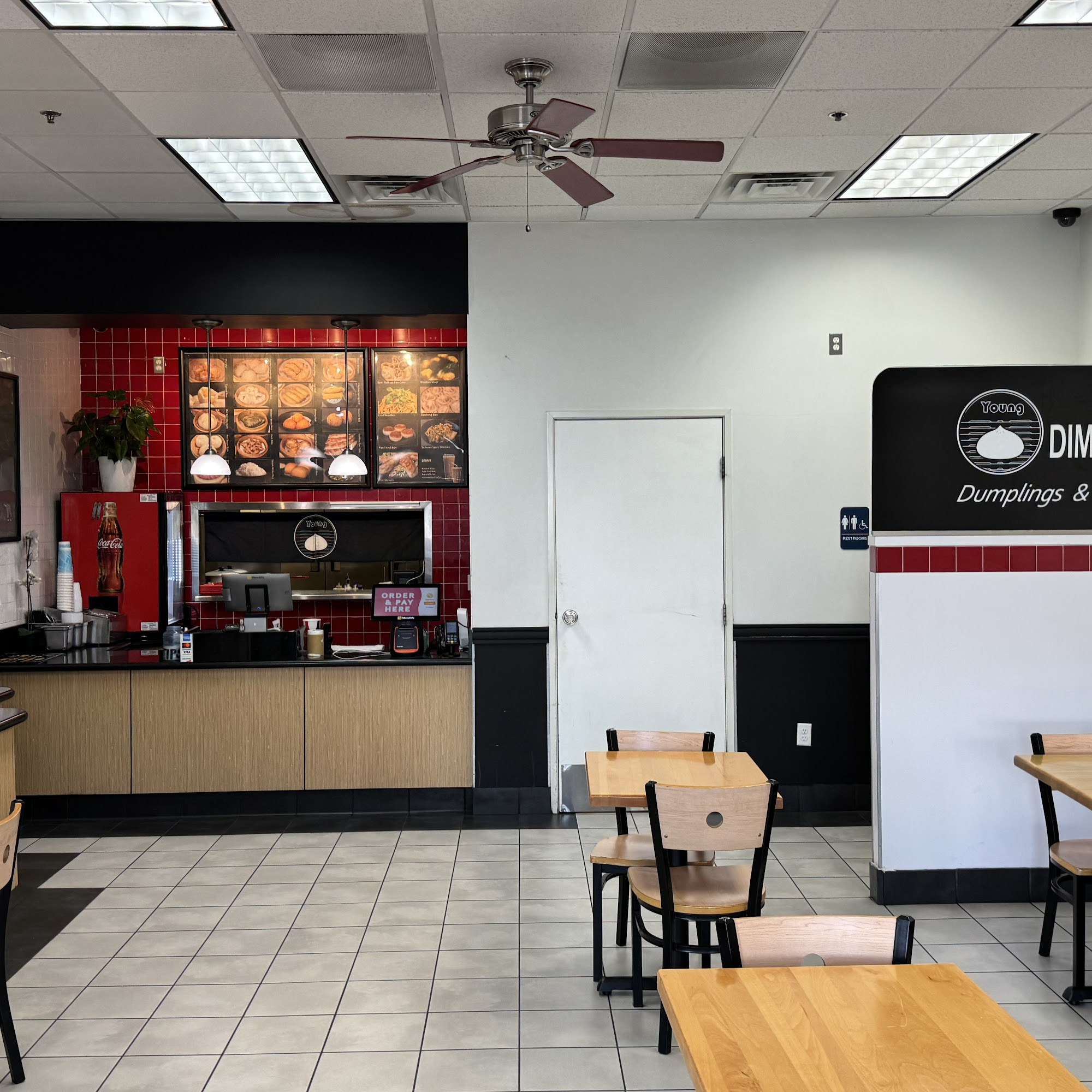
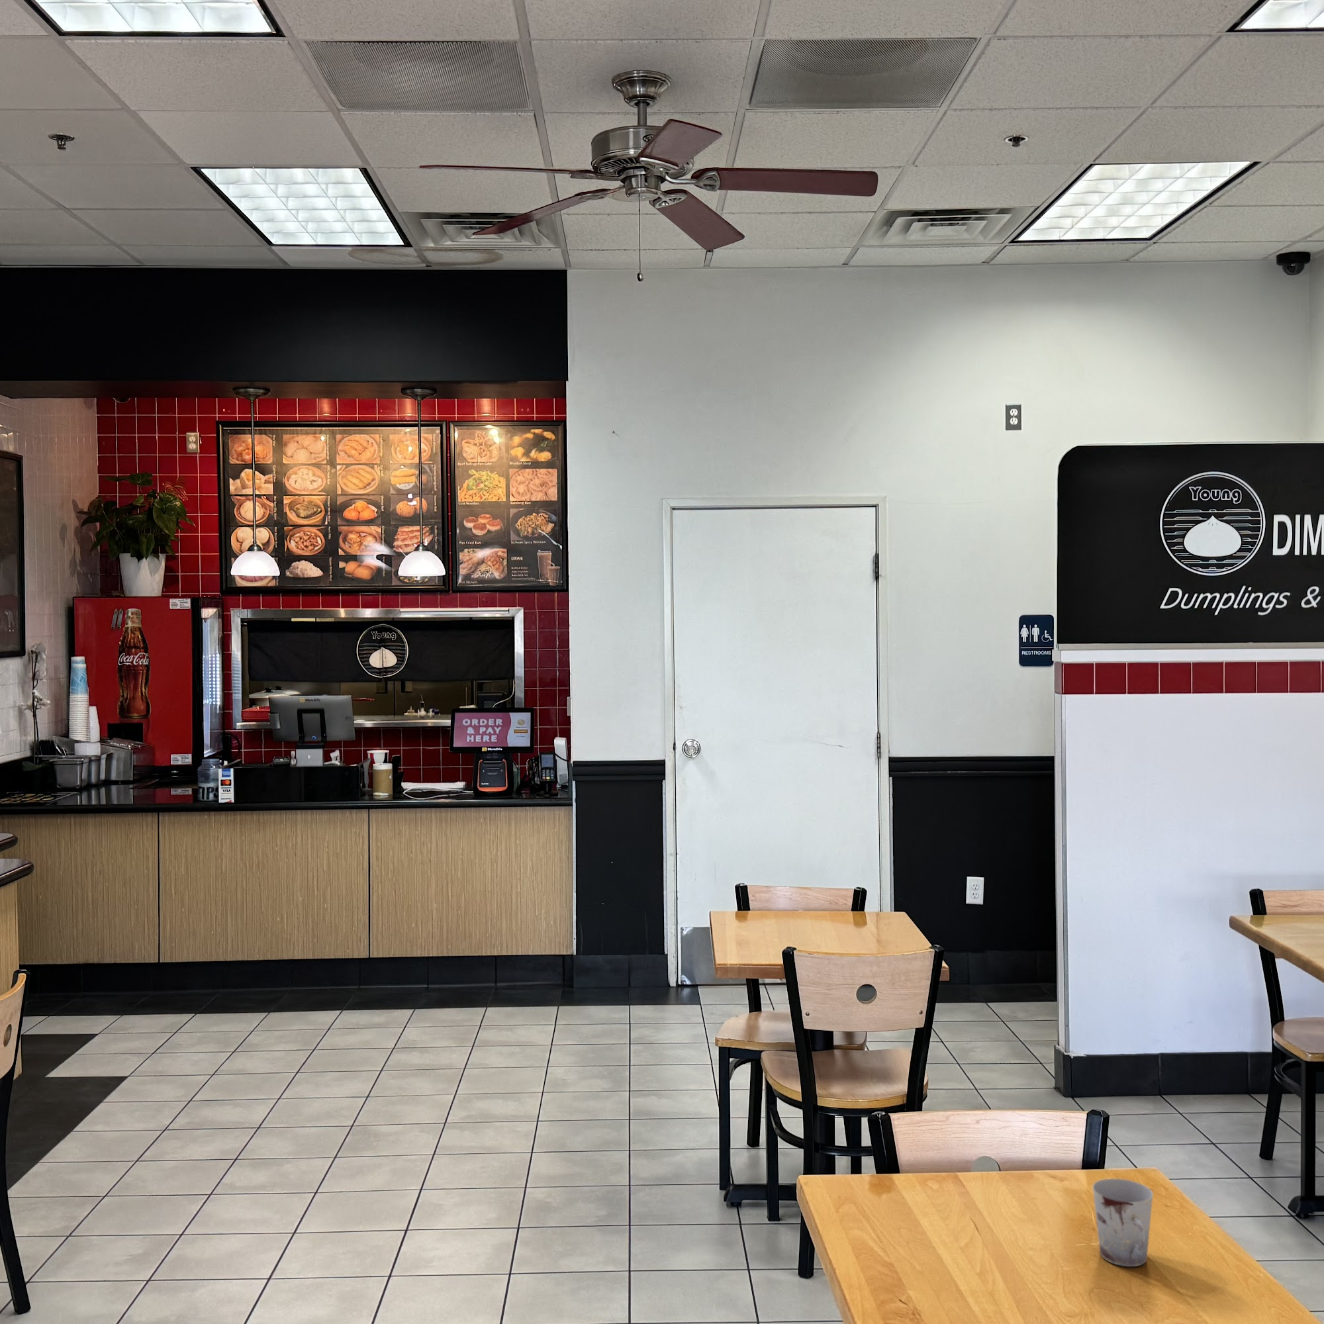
+ cup [1092,1179,1154,1267]
